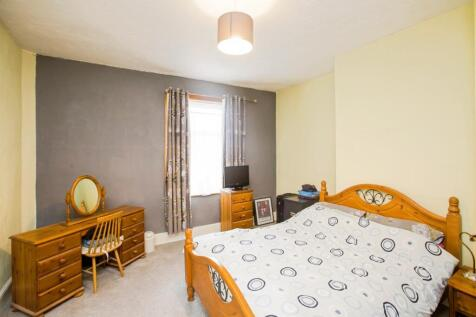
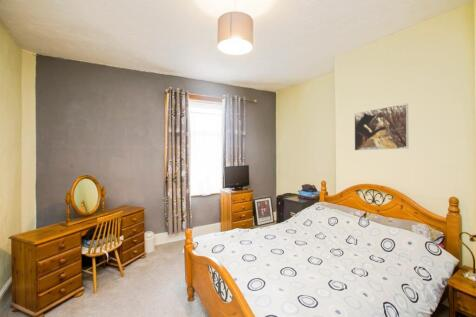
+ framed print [353,103,409,151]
